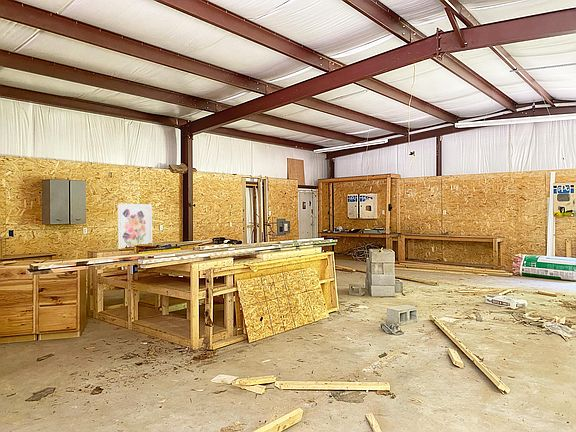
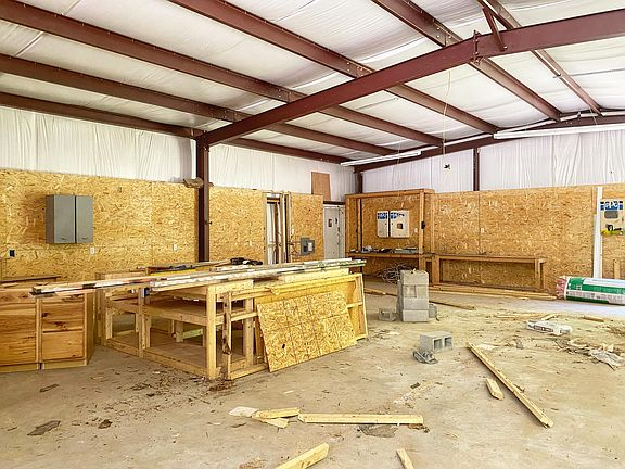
- wall art [117,203,153,250]
